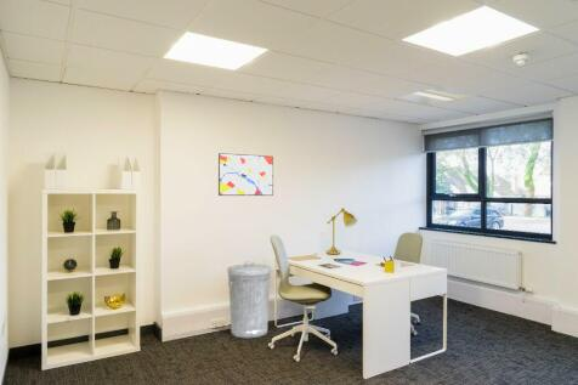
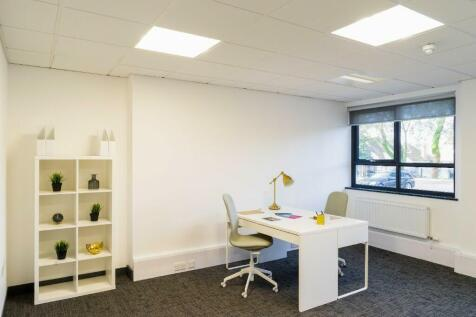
- trash can [226,260,272,339]
- wall art [217,152,274,197]
